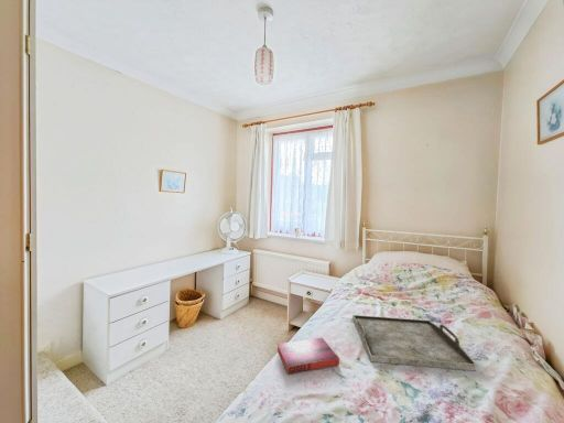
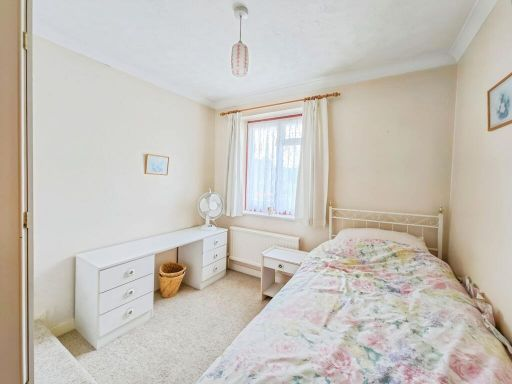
- hardback book [276,337,340,376]
- serving tray [351,314,478,372]
